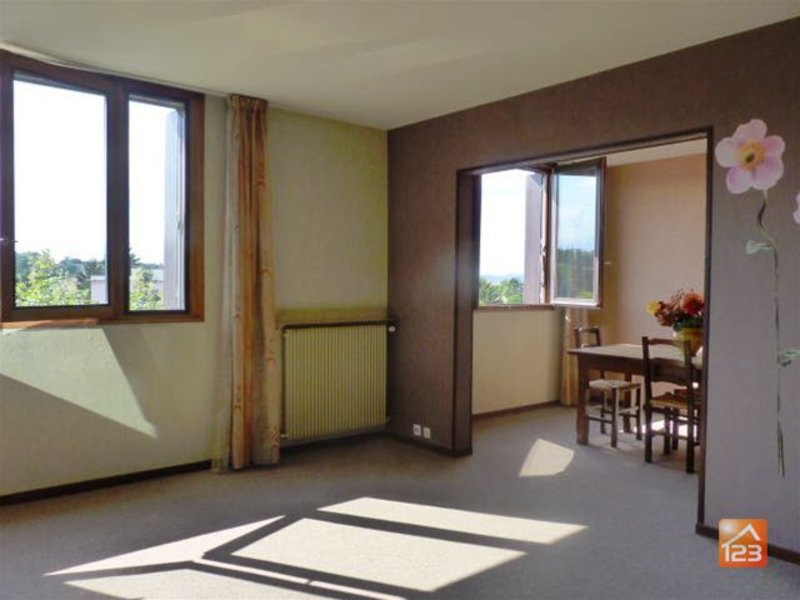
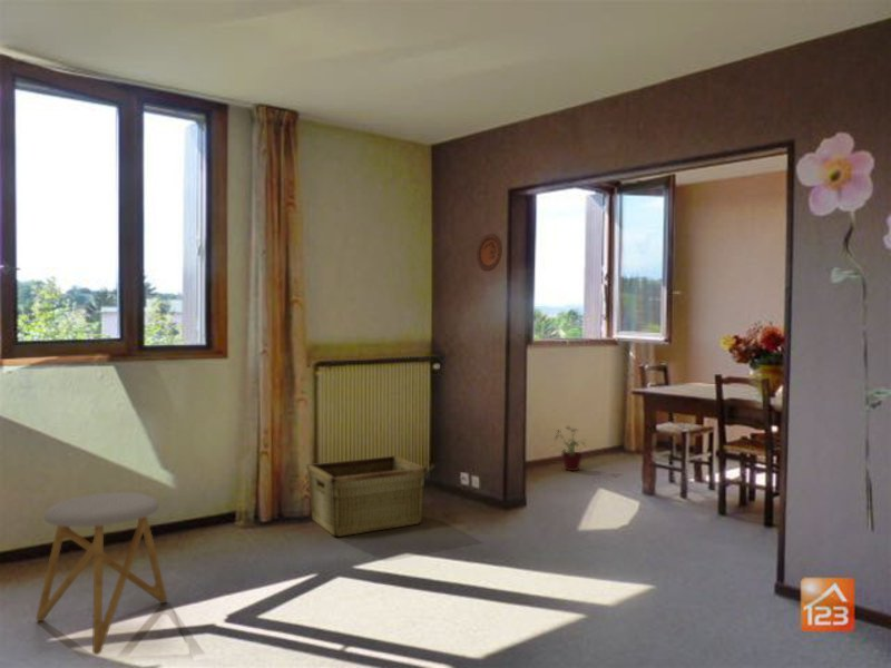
+ stool [35,491,168,656]
+ decorative plate [476,233,503,273]
+ hamper [305,454,428,538]
+ potted plant [555,425,587,472]
